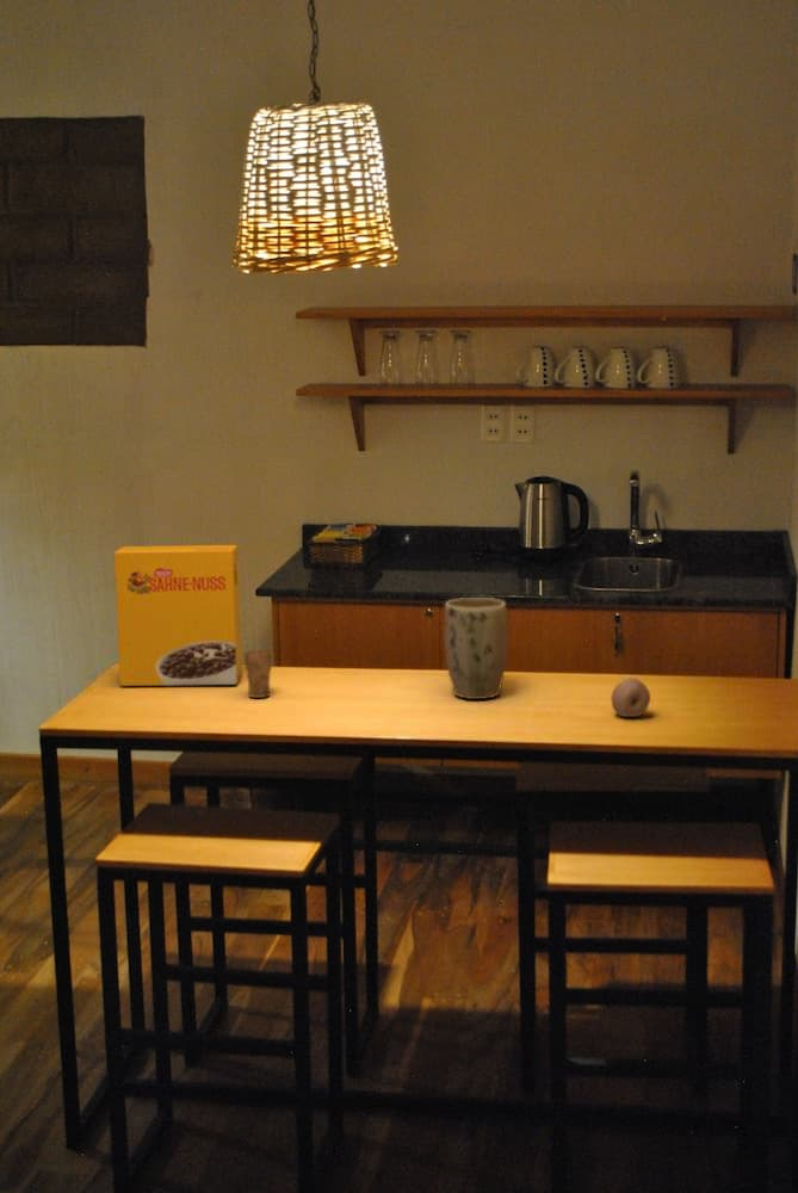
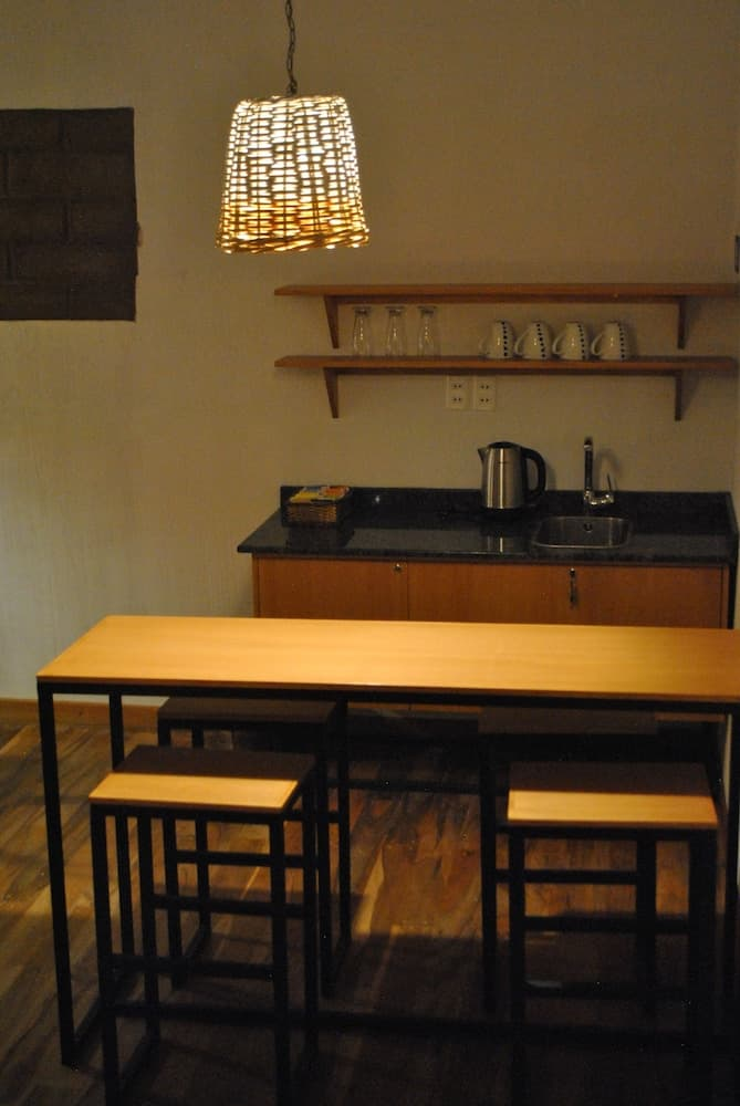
- fruit [610,676,651,718]
- plant pot [444,596,509,700]
- cup [243,637,273,699]
- cereal box [113,544,243,687]
